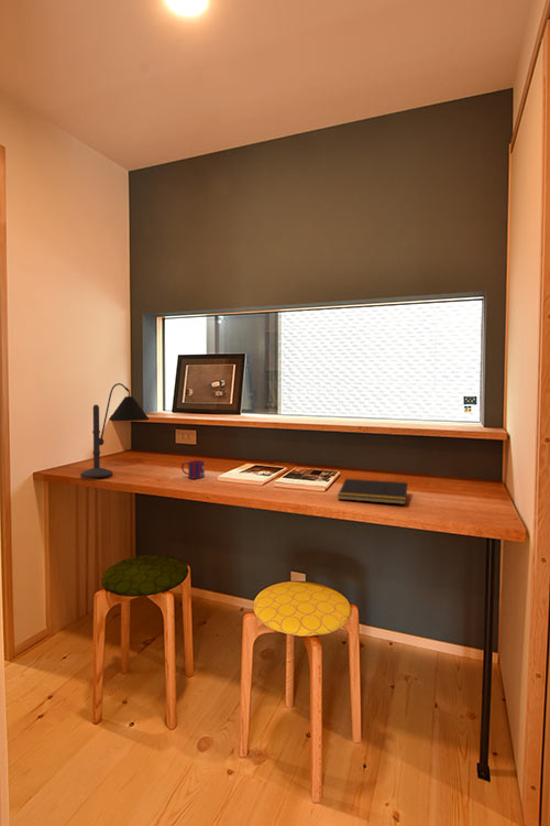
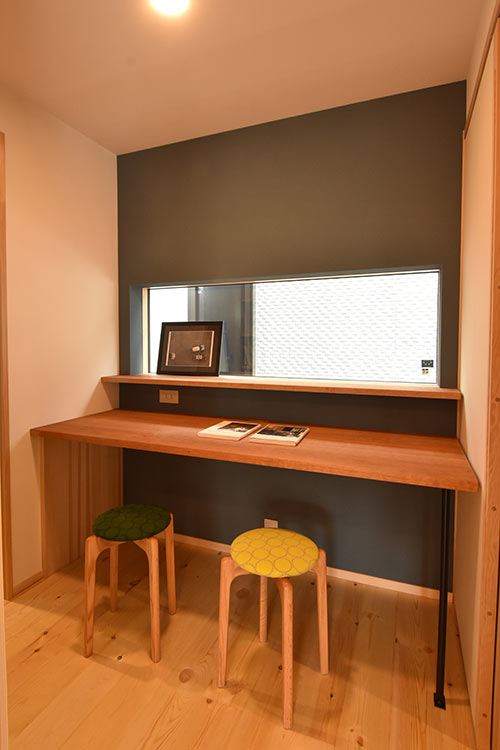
- mug [180,459,206,480]
- desk lamp [79,382,150,478]
- notepad [337,478,409,506]
